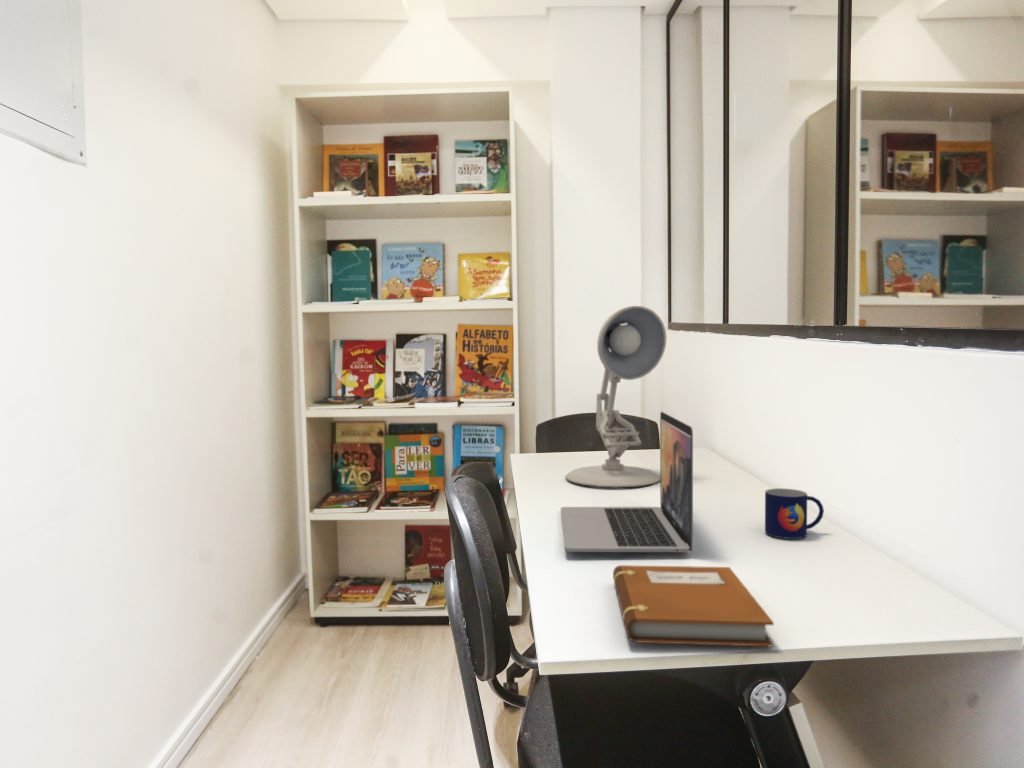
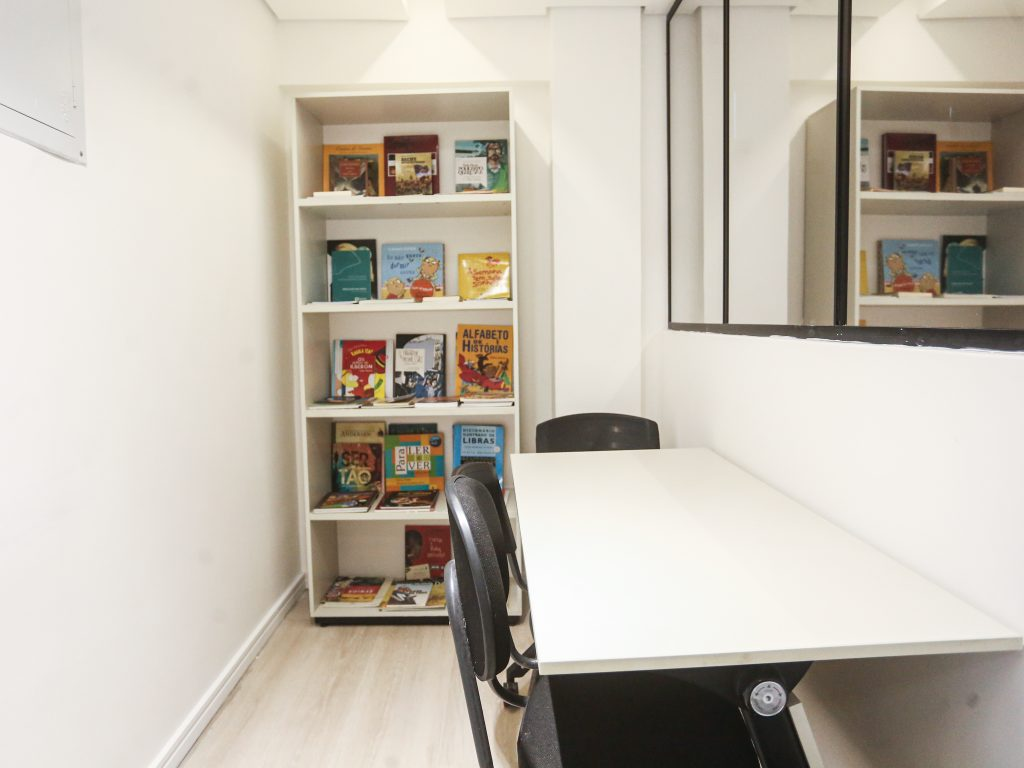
- notebook [612,564,775,648]
- desk lamp [565,305,667,488]
- mug [764,487,825,540]
- laptop [560,411,694,553]
